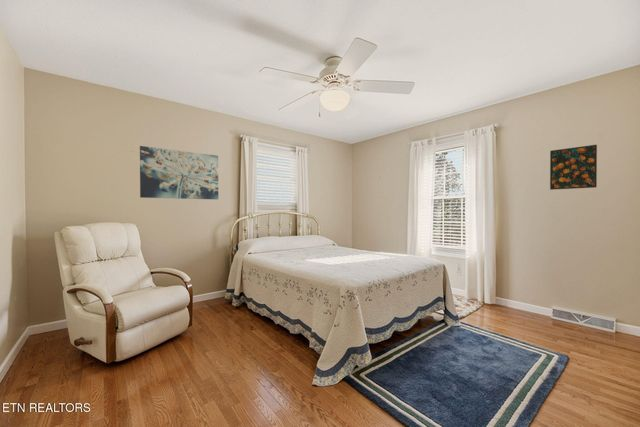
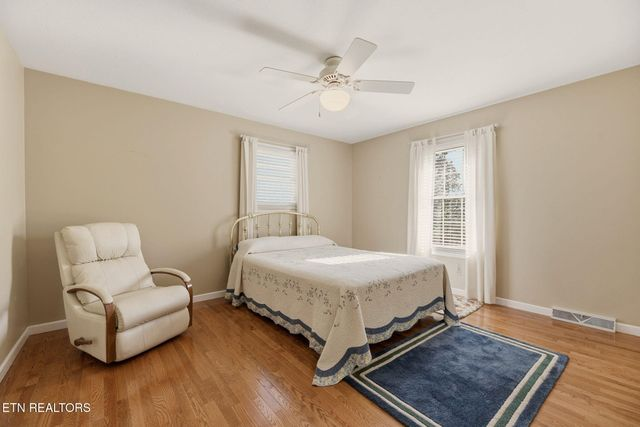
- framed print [549,144,598,191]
- wall art [139,145,219,201]
